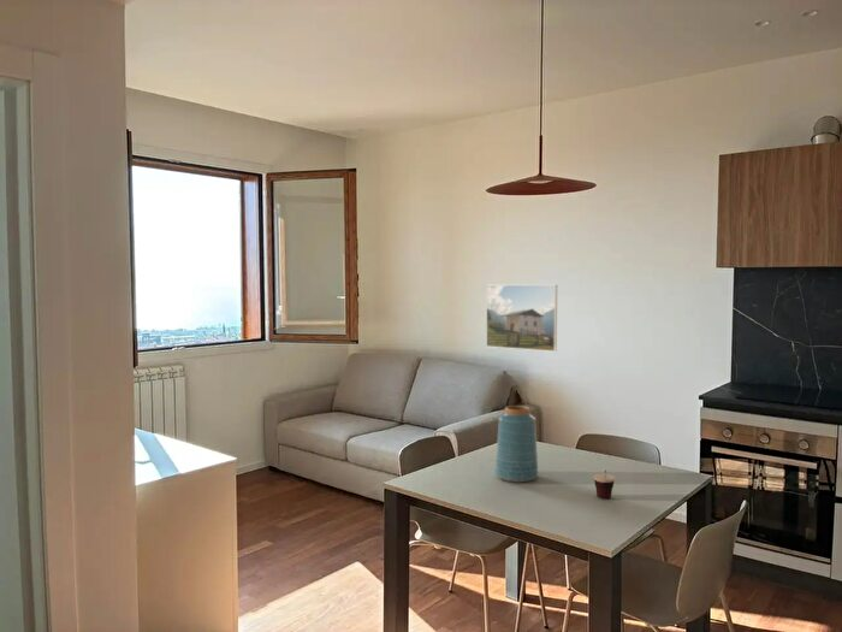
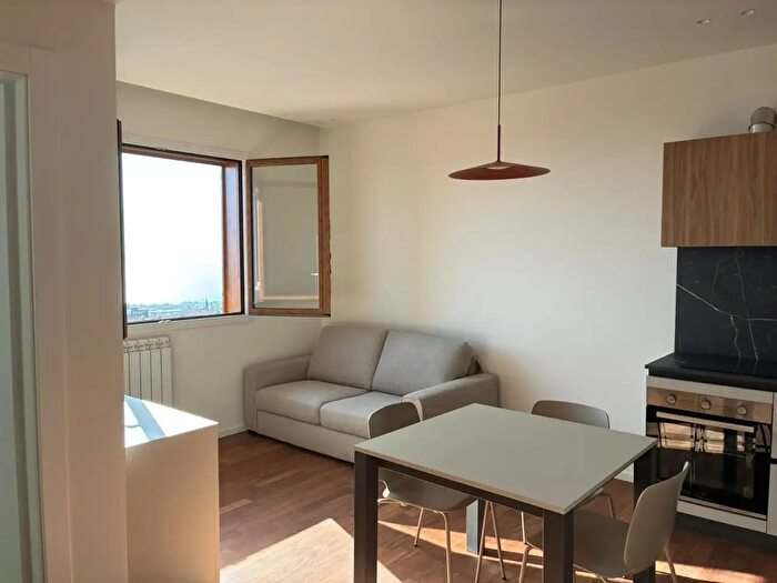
- vase [494,404,539,484]
- cup [593,469,616,500]
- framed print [485,284,558,353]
